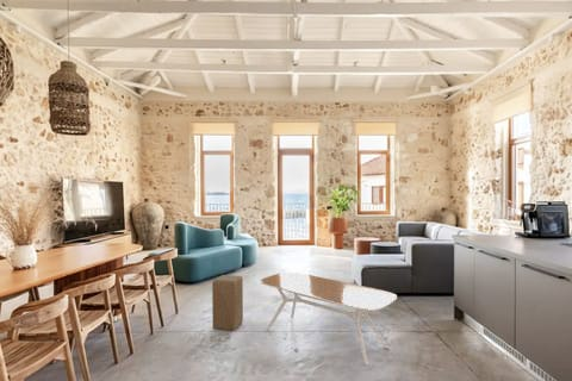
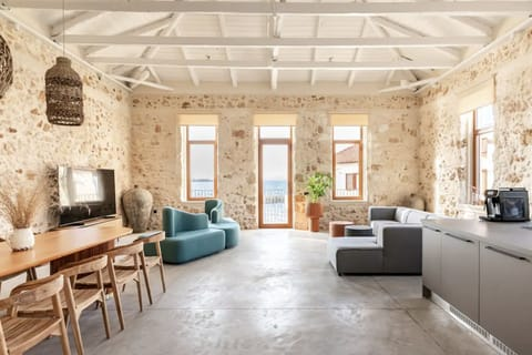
- coffee table [260,271,398,366]
- wooden block [211,274,244,331]
